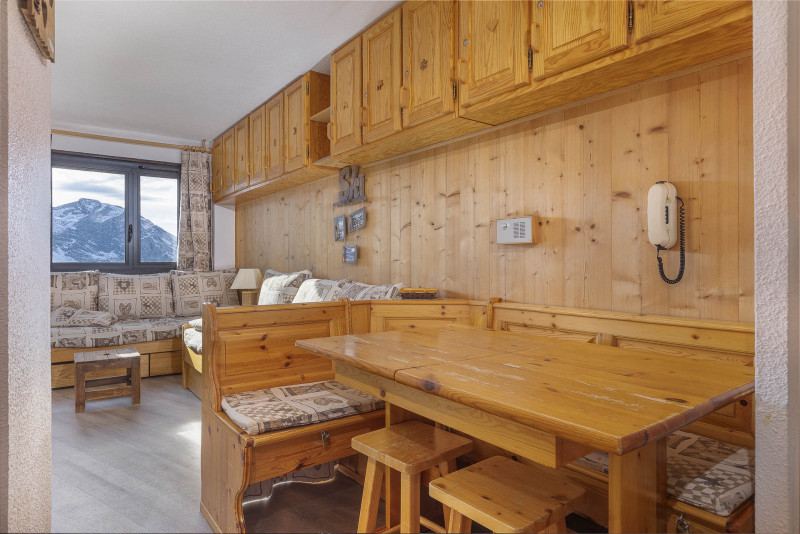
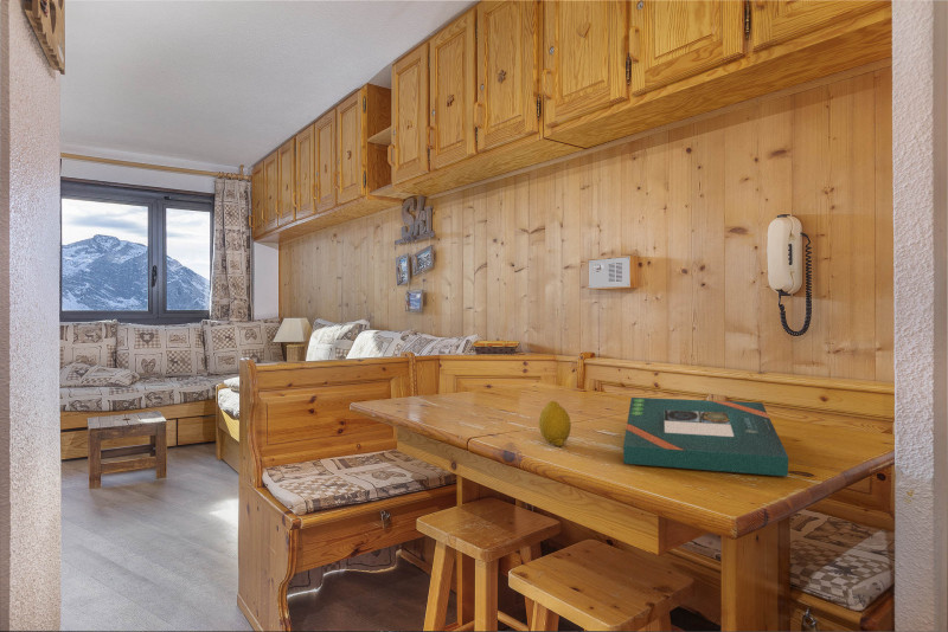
+ board game [622,396,789,477]
+ fruit [538,400,572,447]
